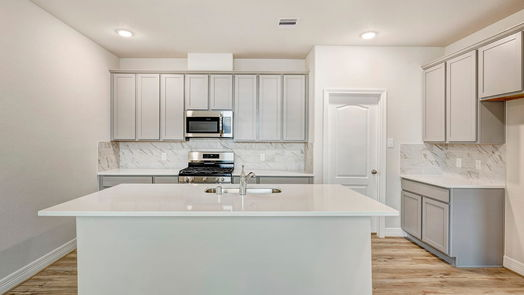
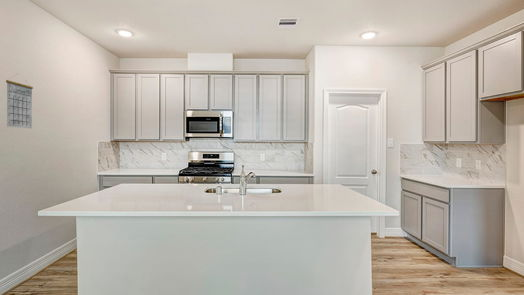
+ calendar [5,73,34,129]
